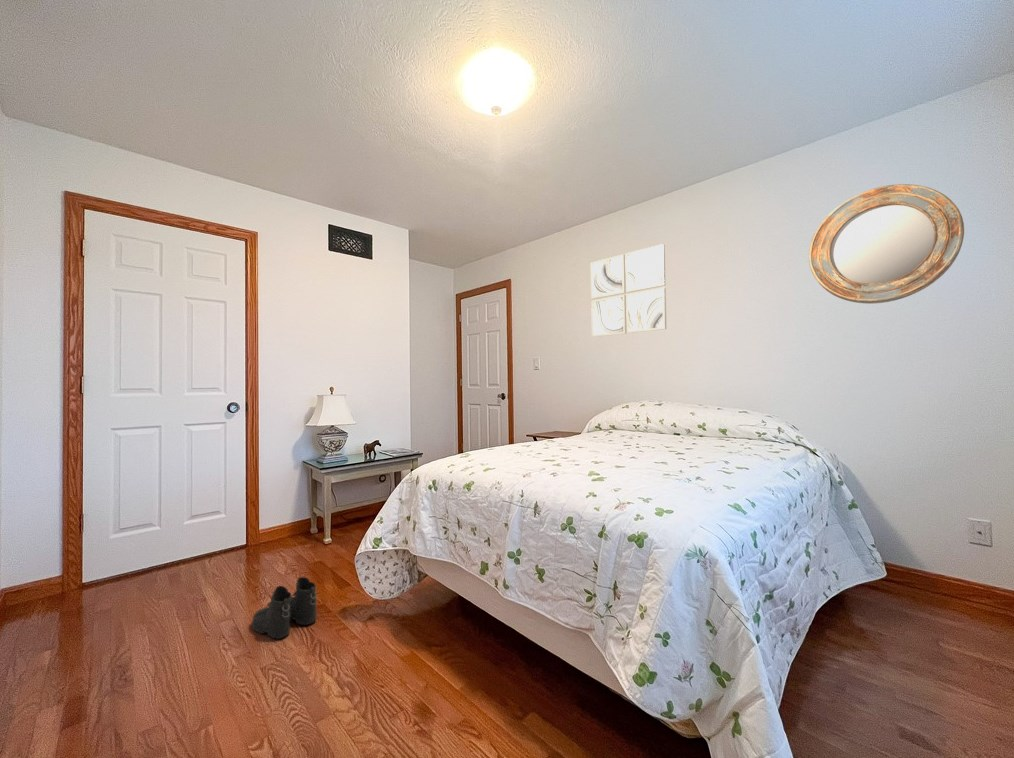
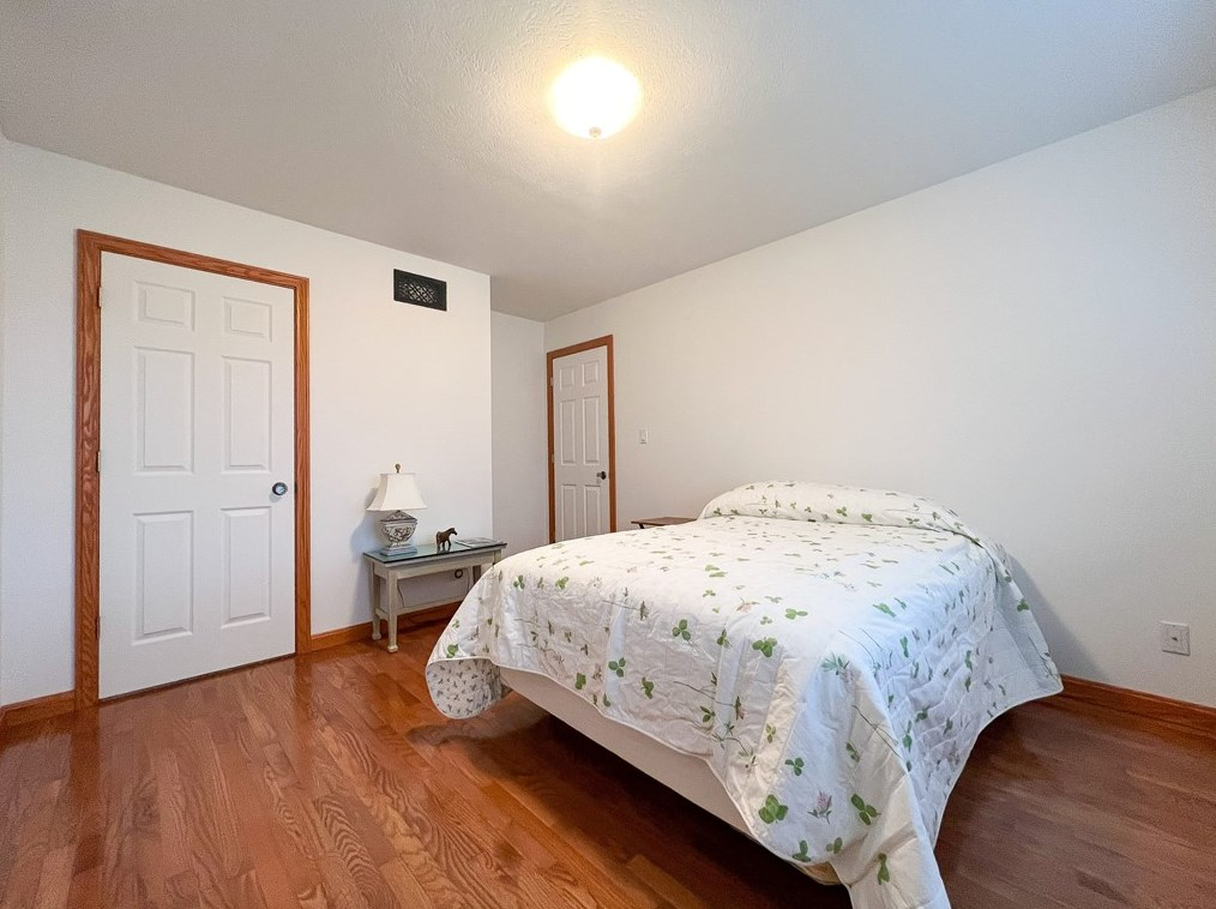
- wall art [590,243,668,338]
- boots [251,576,318,640]
- home mirror [808,183,965,305]
